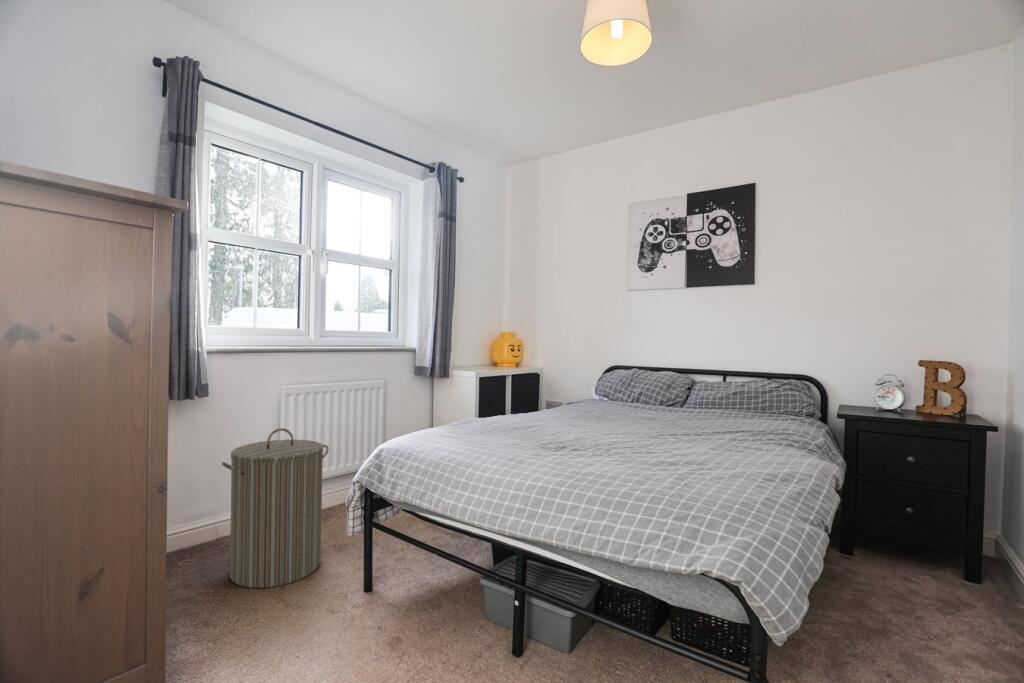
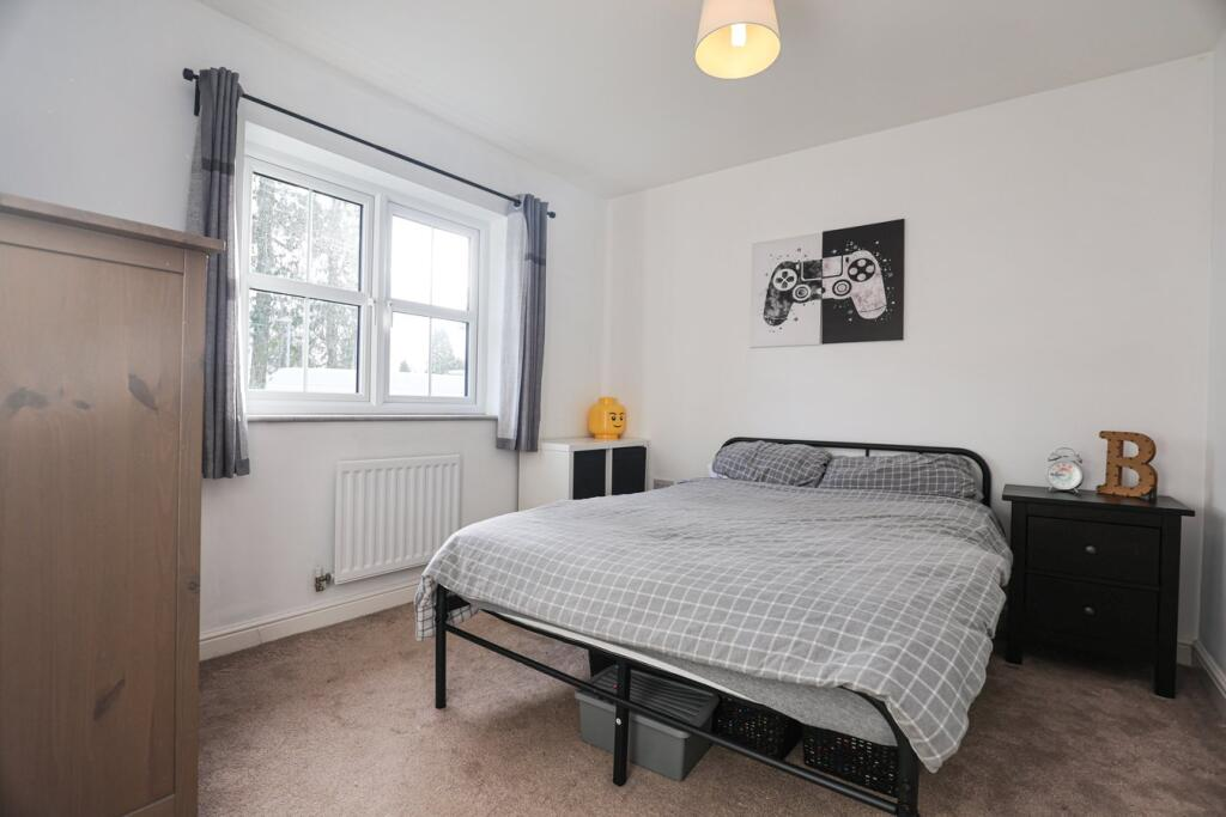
- laundry hamper [221,427,330,589]
